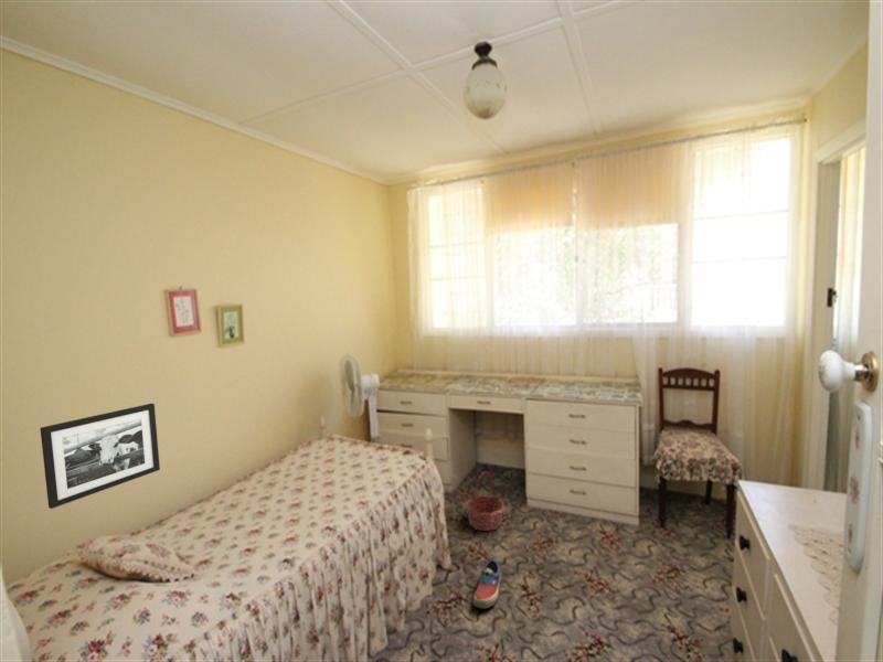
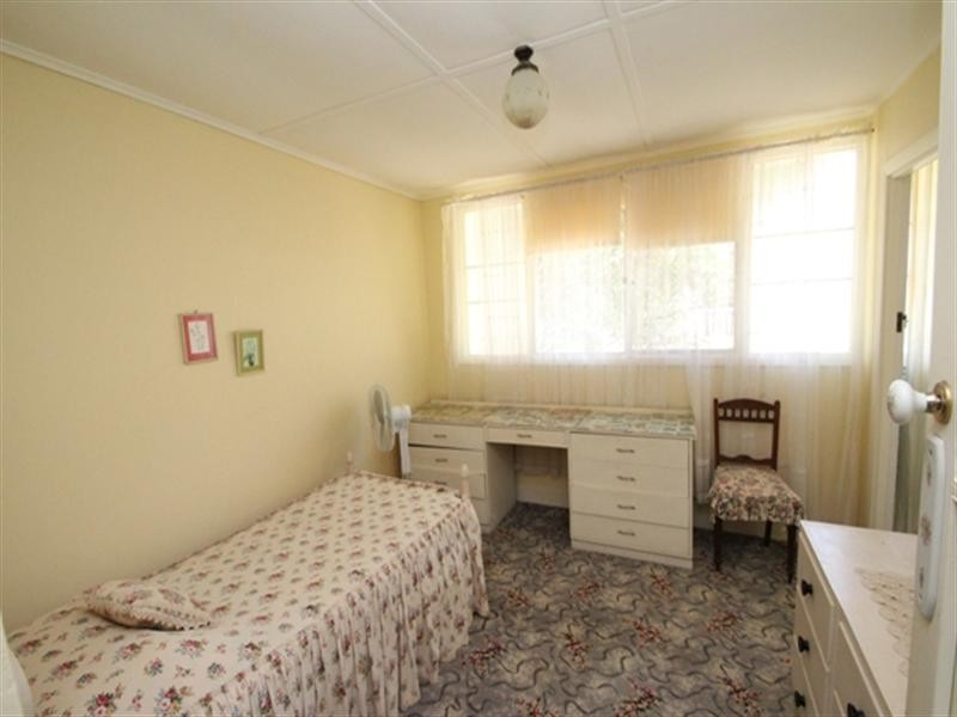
- shoe [472,558,502,609]
- basket [465,471,506,532]
- picture frame [39,403,161,510]
